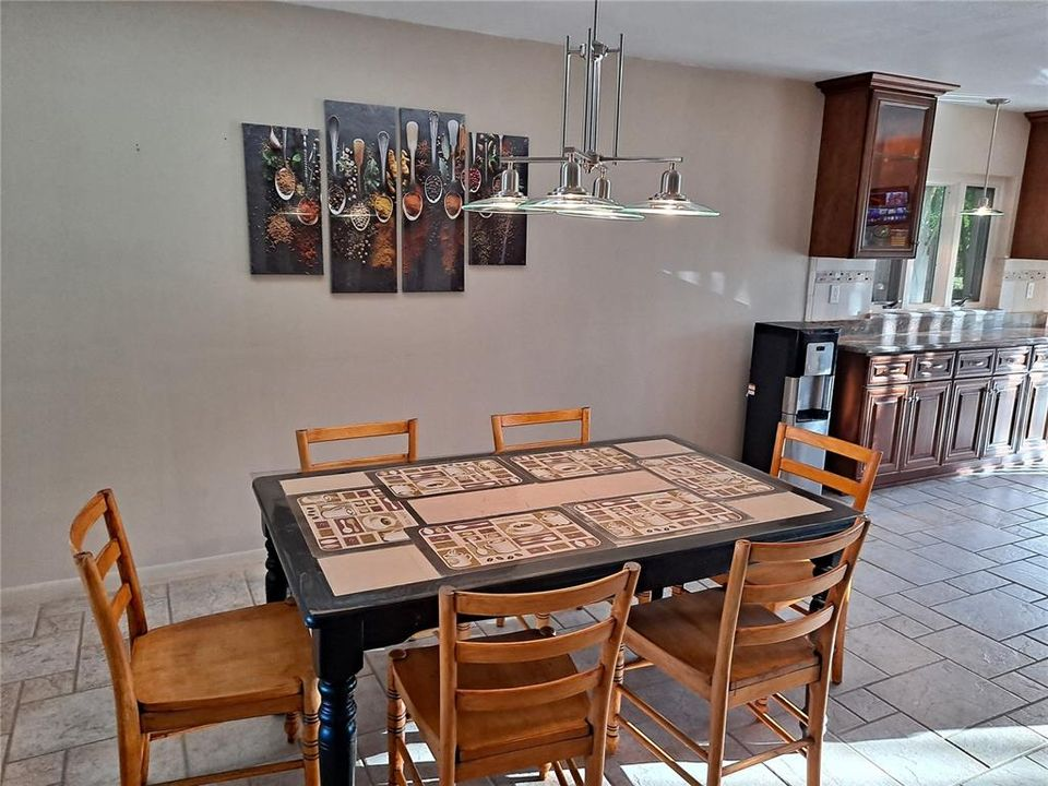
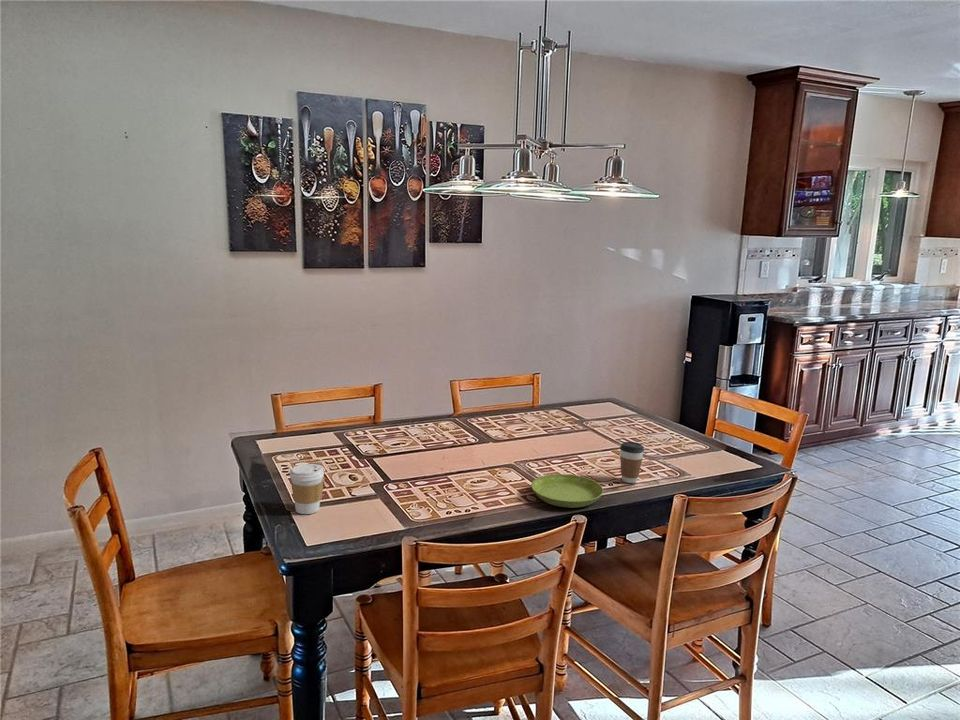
+ coffee cup [289,463,325,515]
+ coffee cup [619,441,645,484]
+ saucer [530,473,604,509]
